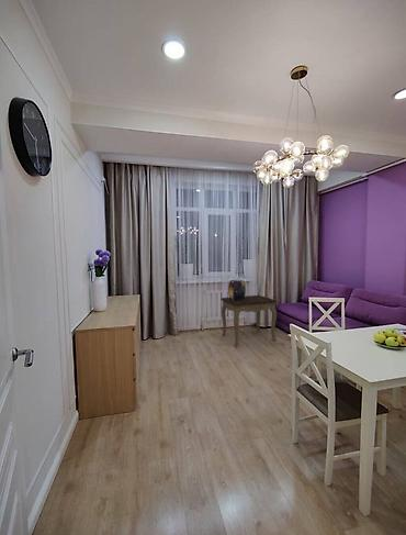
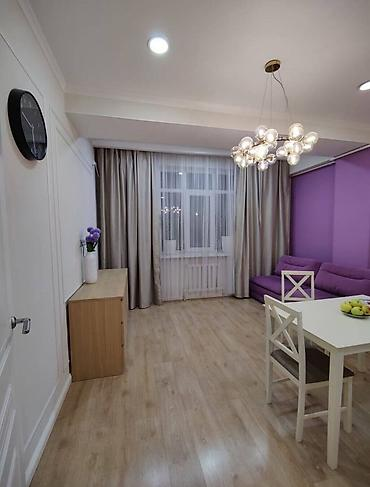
- side table [219,294,279,347]
- decorative urn [227,279,247,301]
